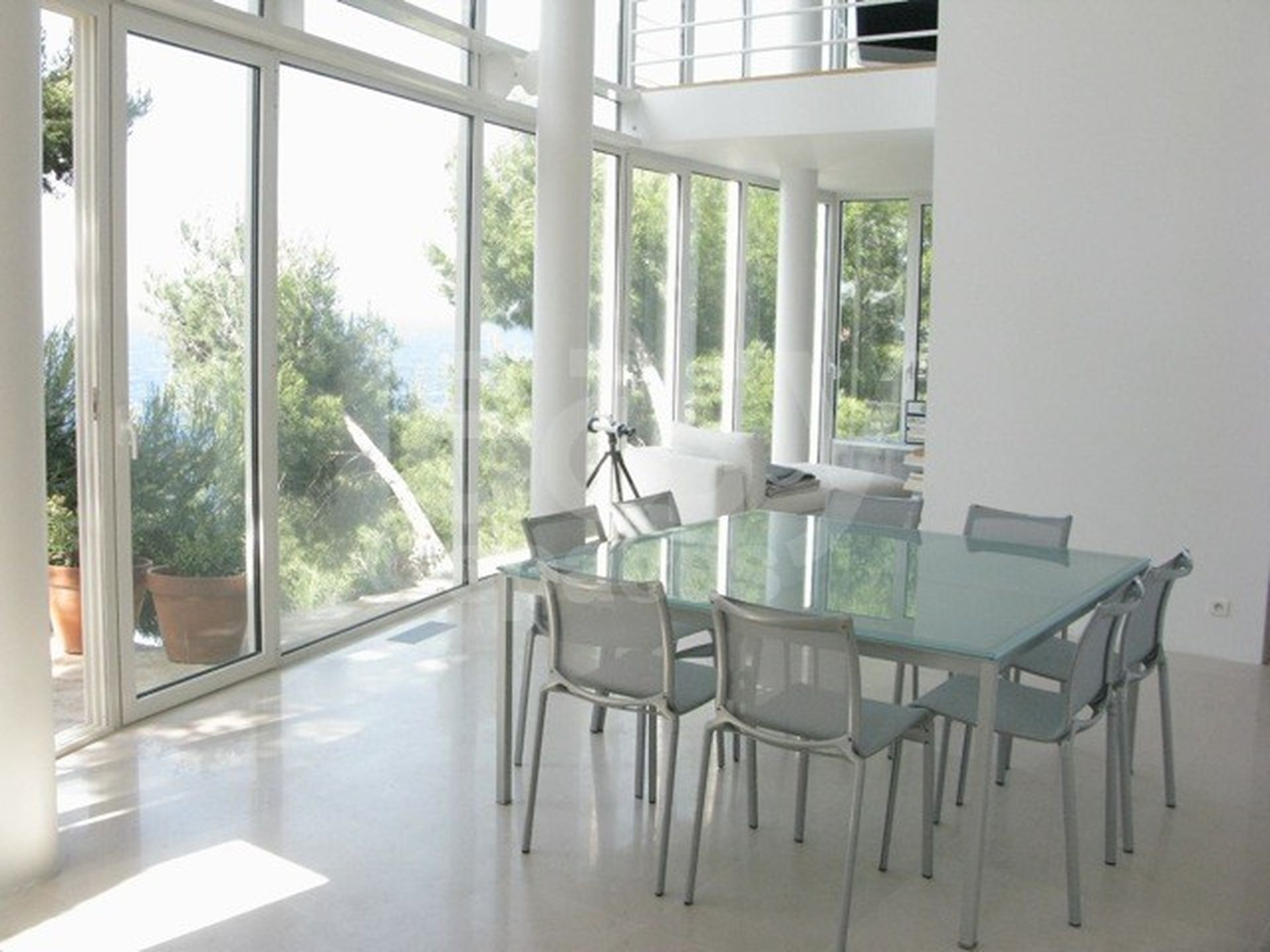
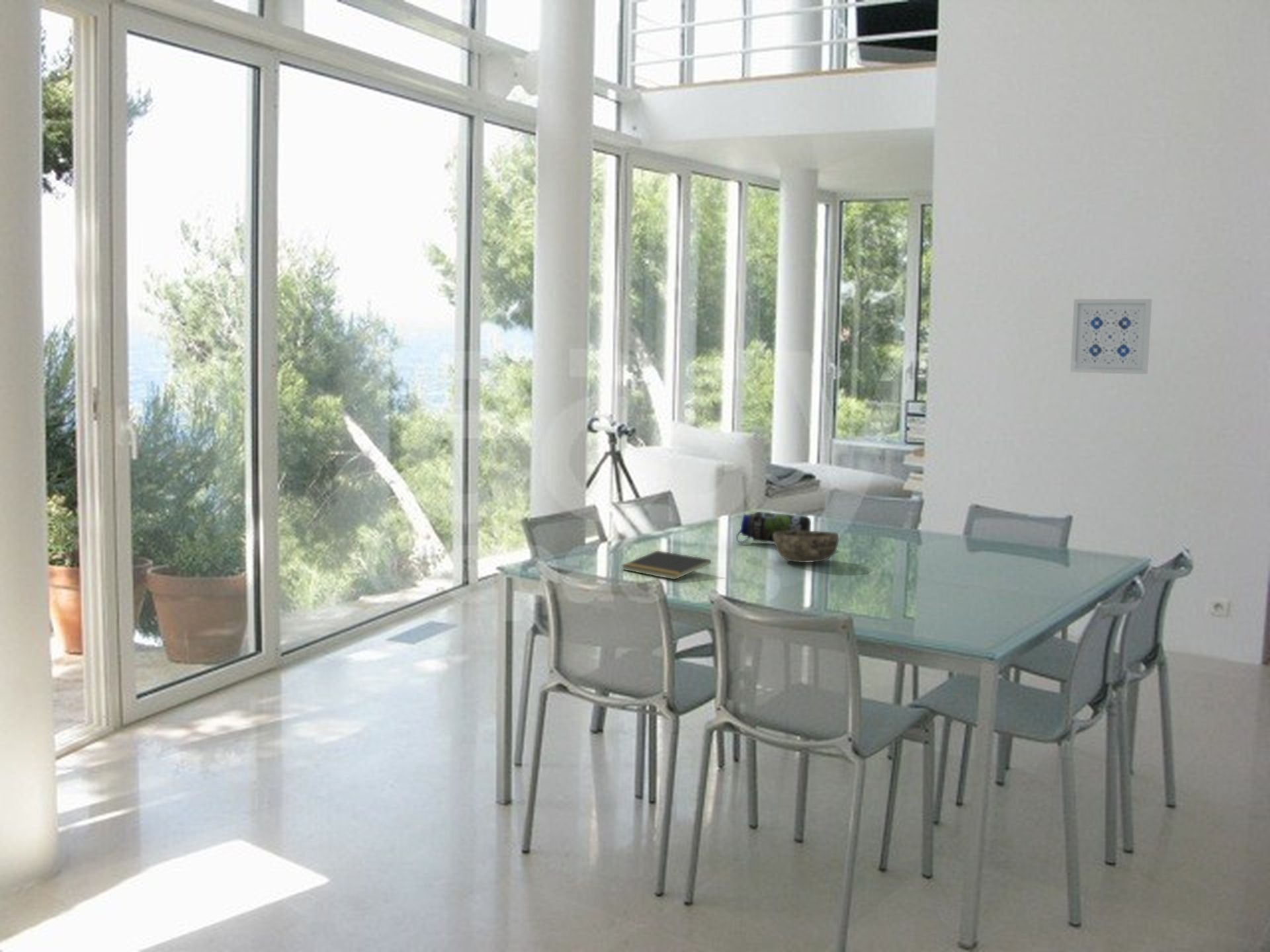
+ notepad [620,550,712,580]
+ bowl [773,530,839,563]
+ wall art [1070,298,1153,375]
+ water bottle [735,511,812,544]
